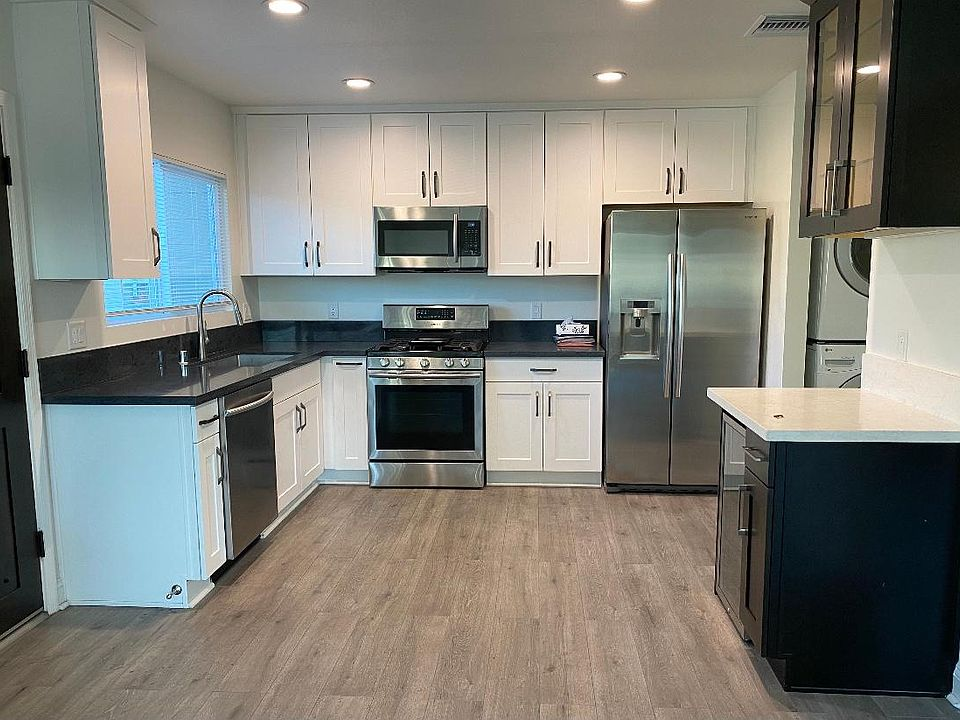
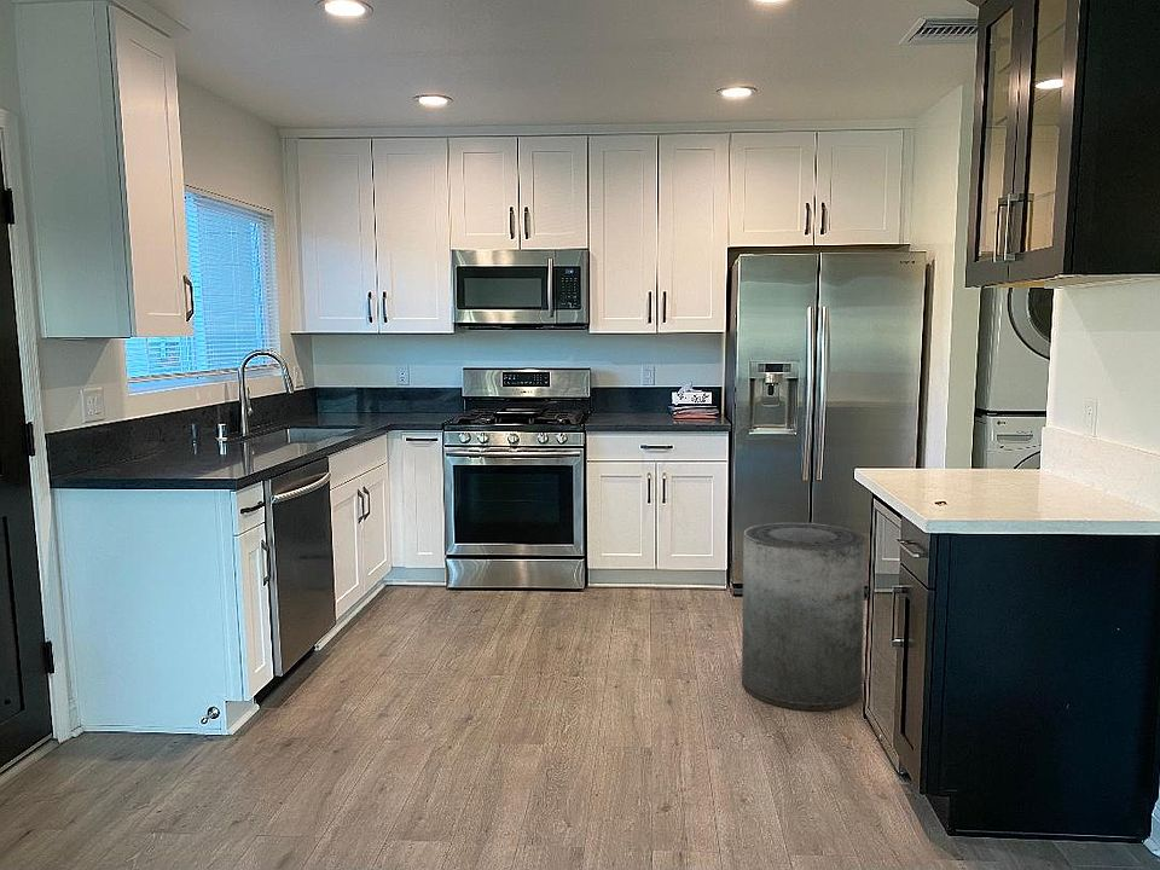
+ trash can [741,522,866,712]
